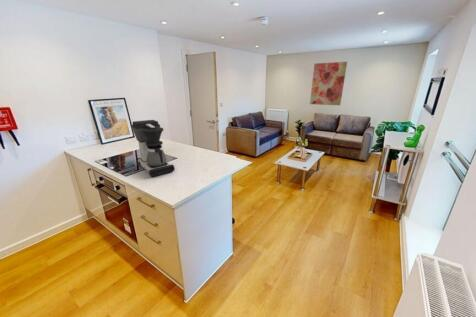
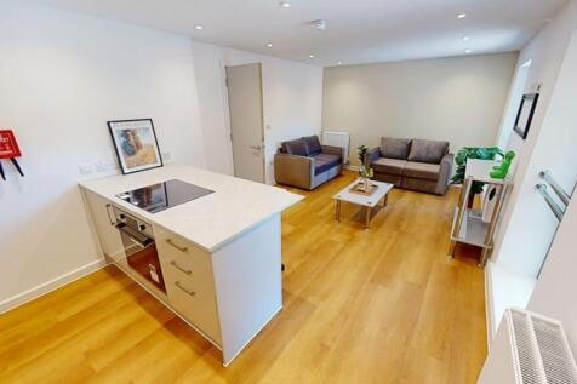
- wall art [309,61,348,106]
- coffee maker [130,119,176,178]
